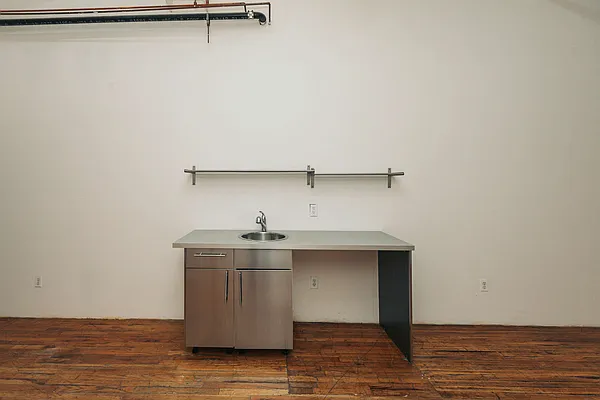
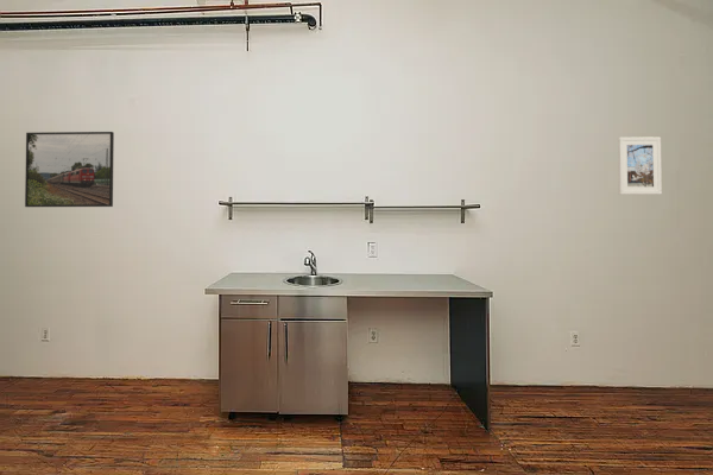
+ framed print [617,135,663,196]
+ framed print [24,131,115,208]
